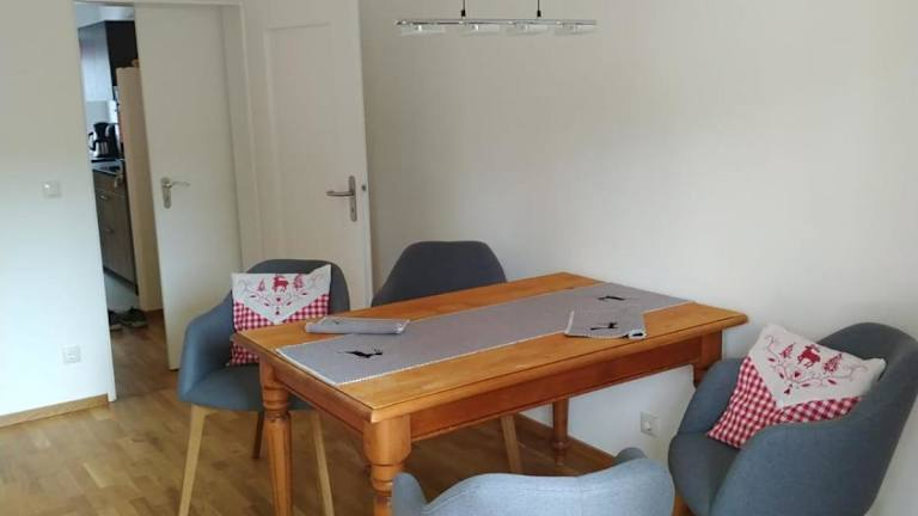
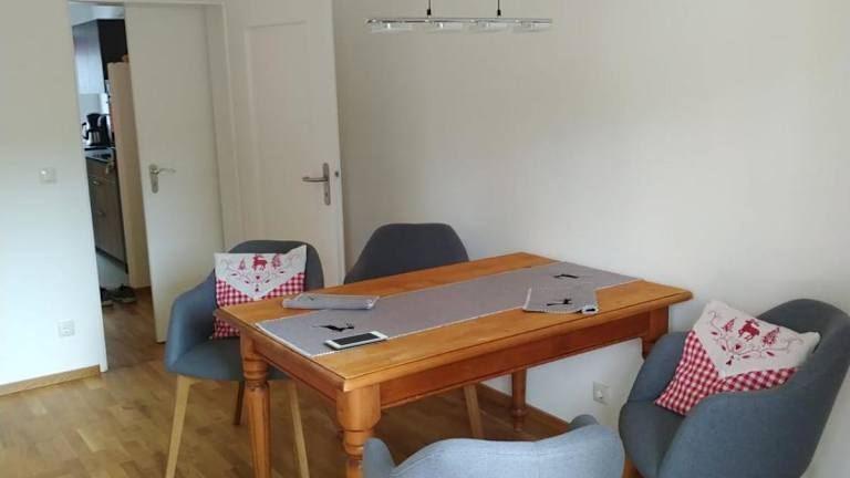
+ cell phone [324,330,388,350]
